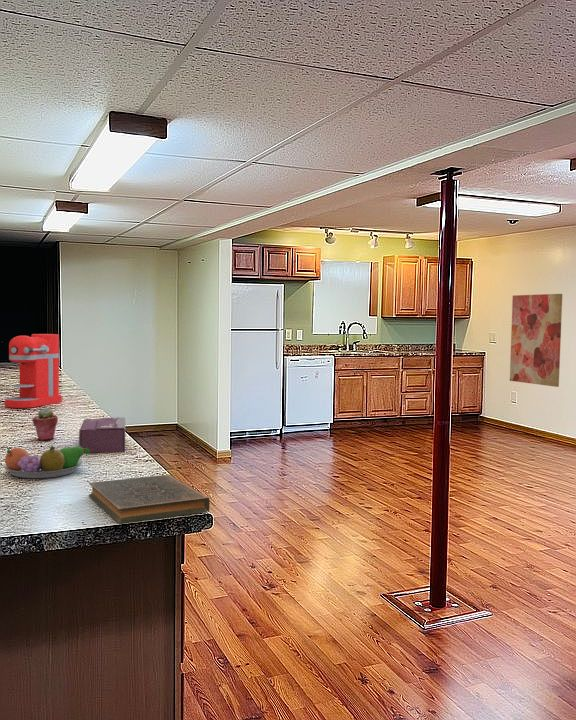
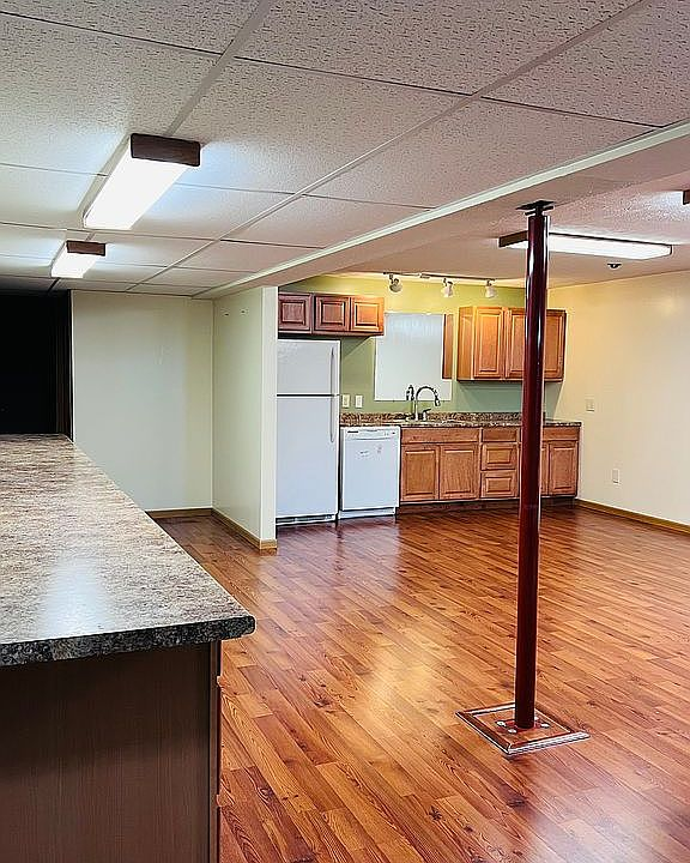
- coffee maker [4,333,63,409]
- potted succulent [31,407,59,441]
- wall art [509,293,563,388]
- fruit bowl [2,445,91,479]
- book [88,474,210,525]
- tissue box [78,416,126,454]
